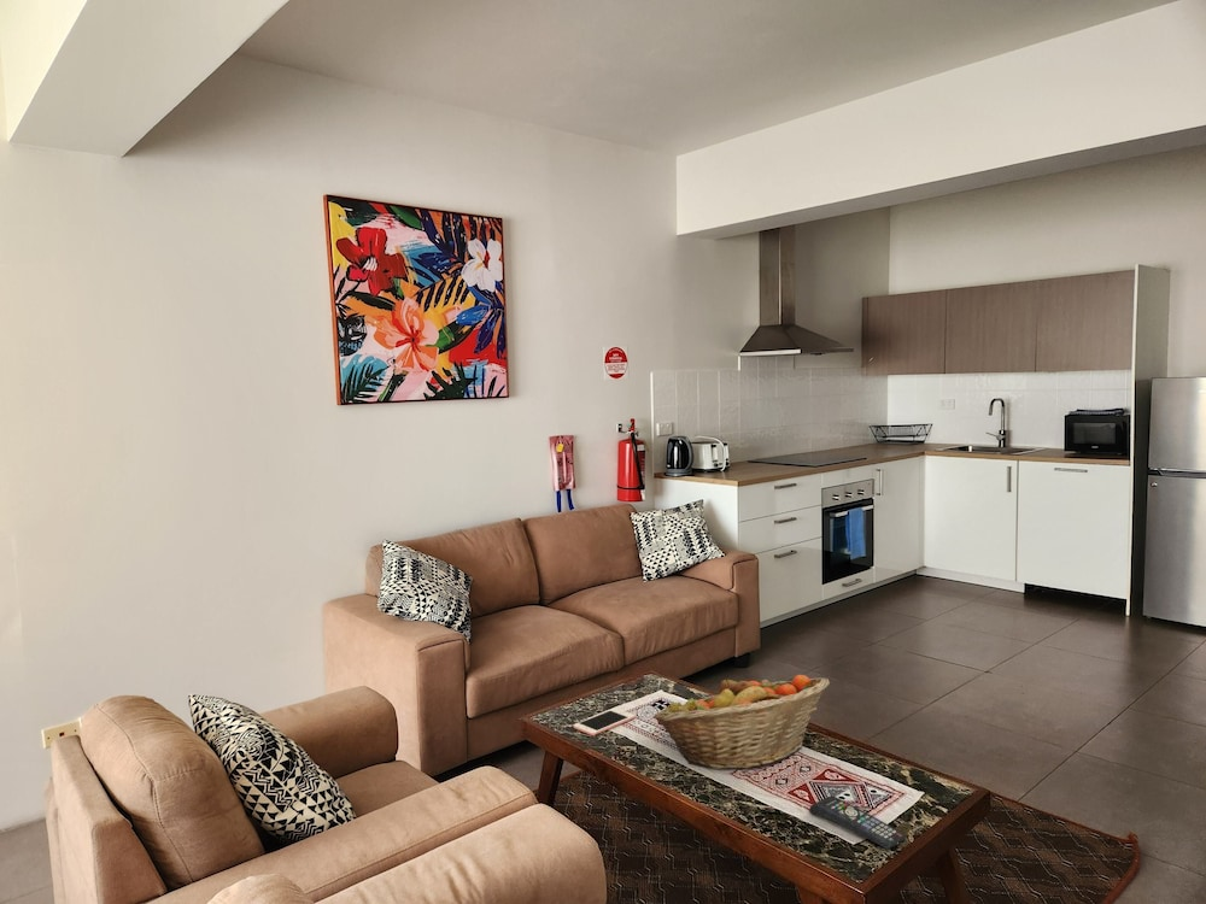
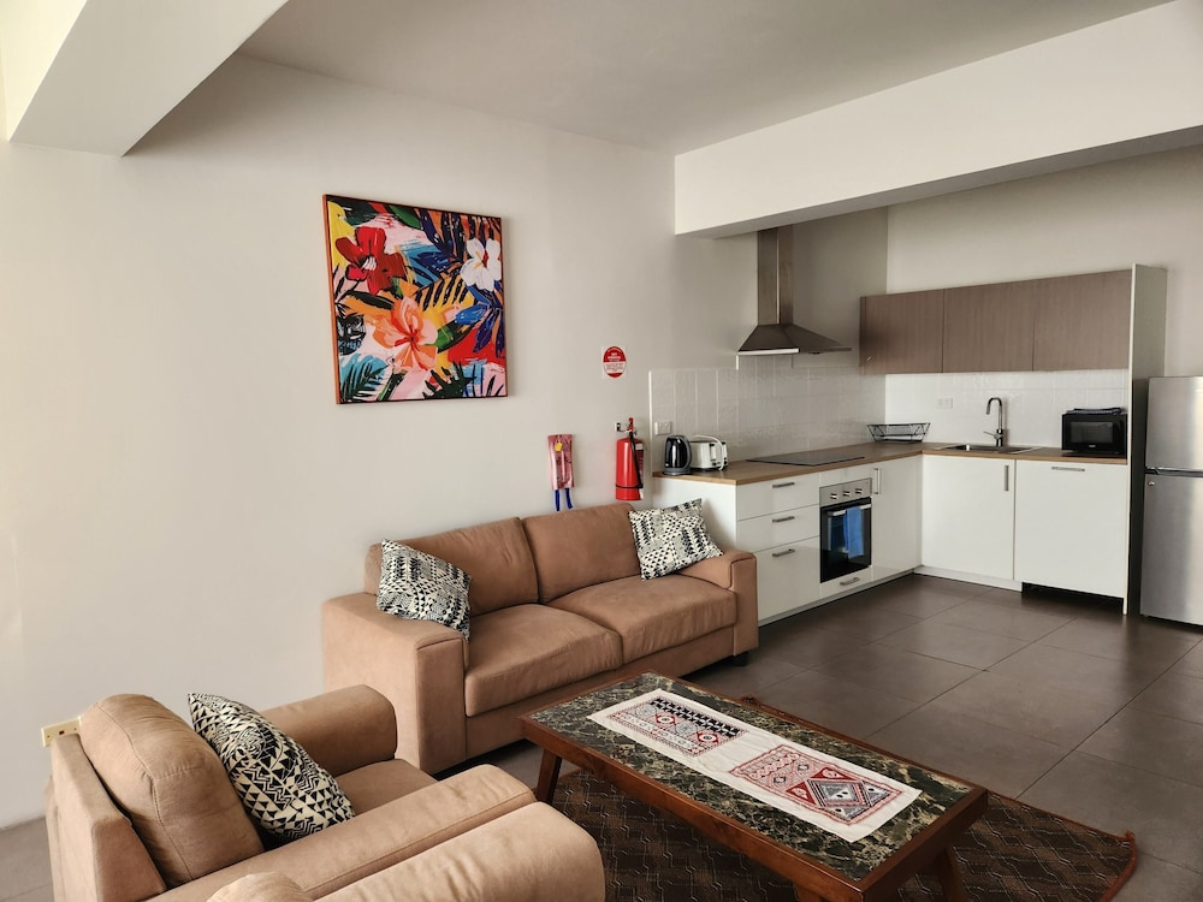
- remote control [808,796,907,850]
- cell phone [573,708,637,736]
- fruit basket [652,674,831,770]
